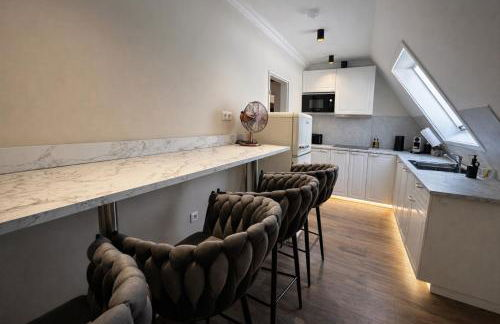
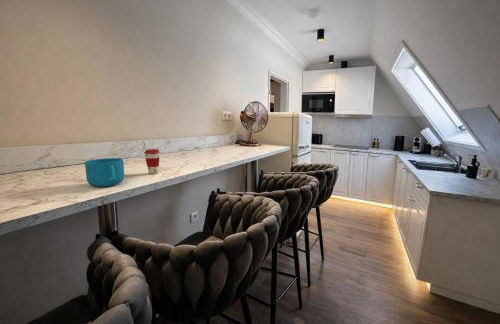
+ coffee cup [143,148,161,175]
+ cup [84,157,126,188]
